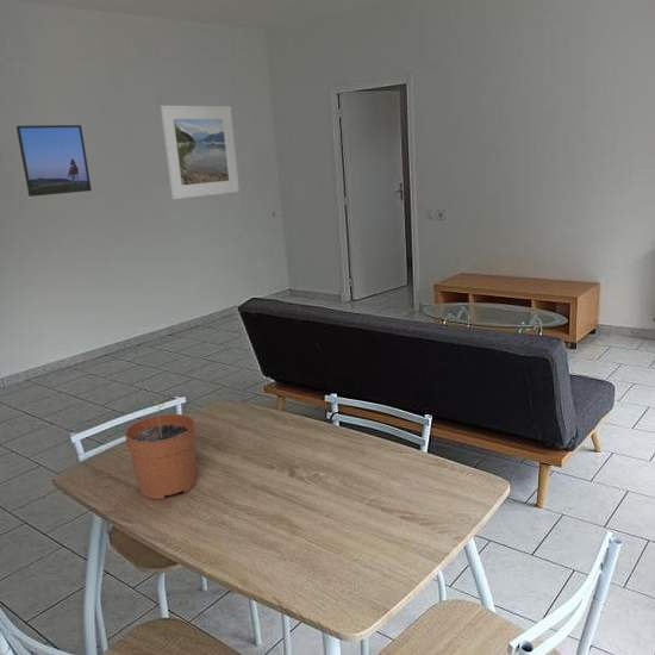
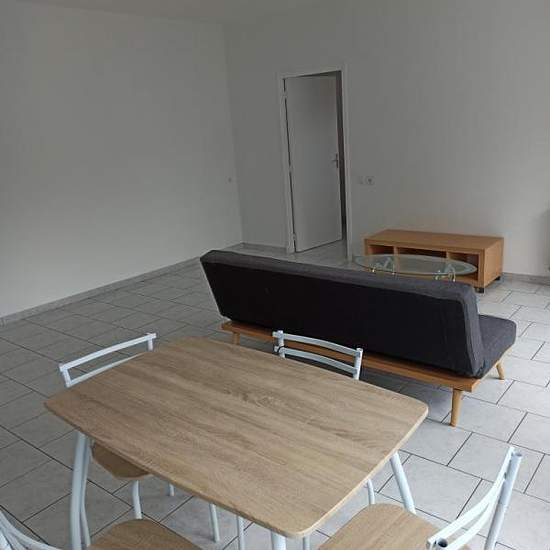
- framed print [15,124,93,198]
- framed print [160,104,241,200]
- plant pot [123,400,196,500]
